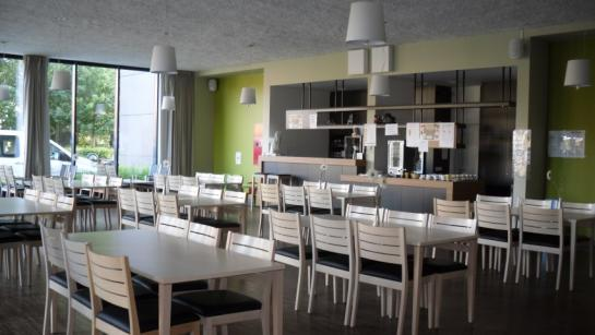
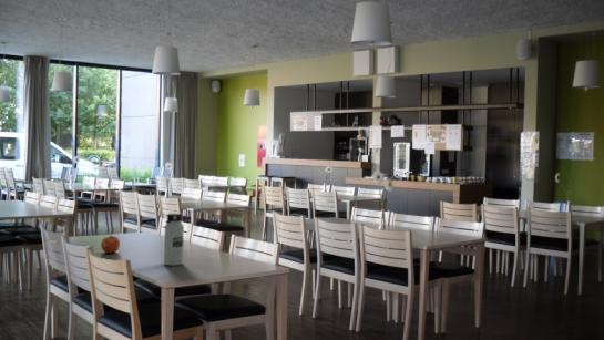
+ fruit [100,234,121,254]
+ water bottle [163,213,185,266]
